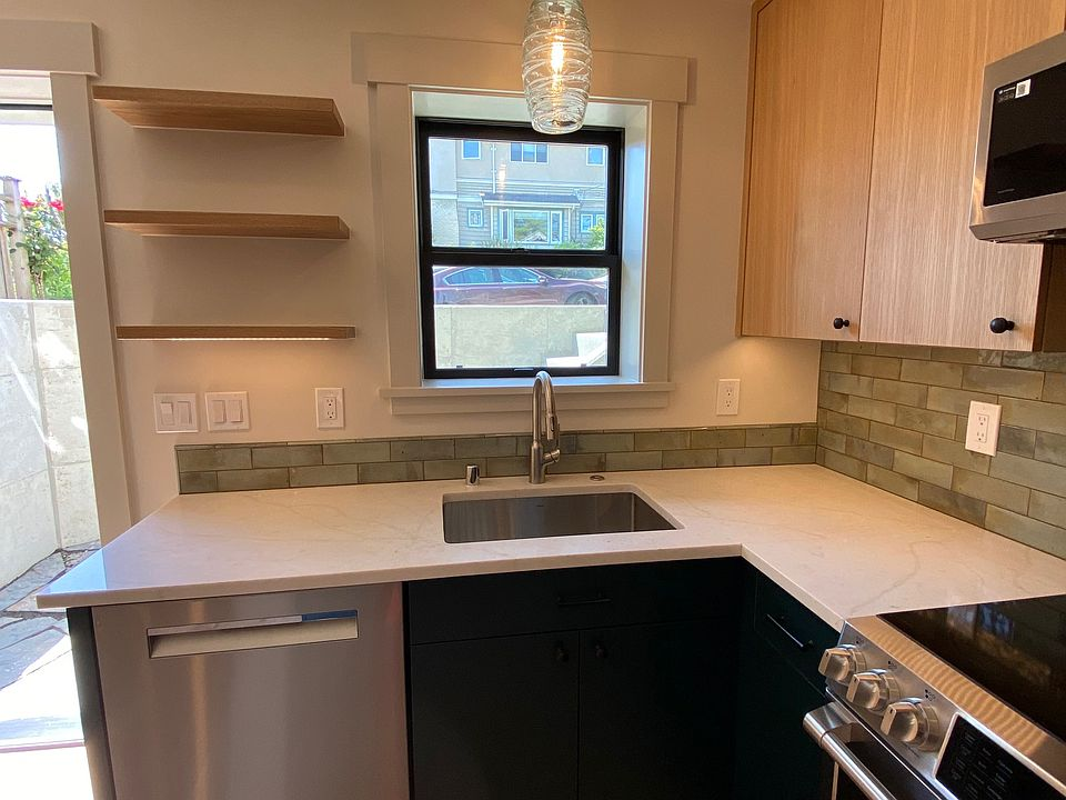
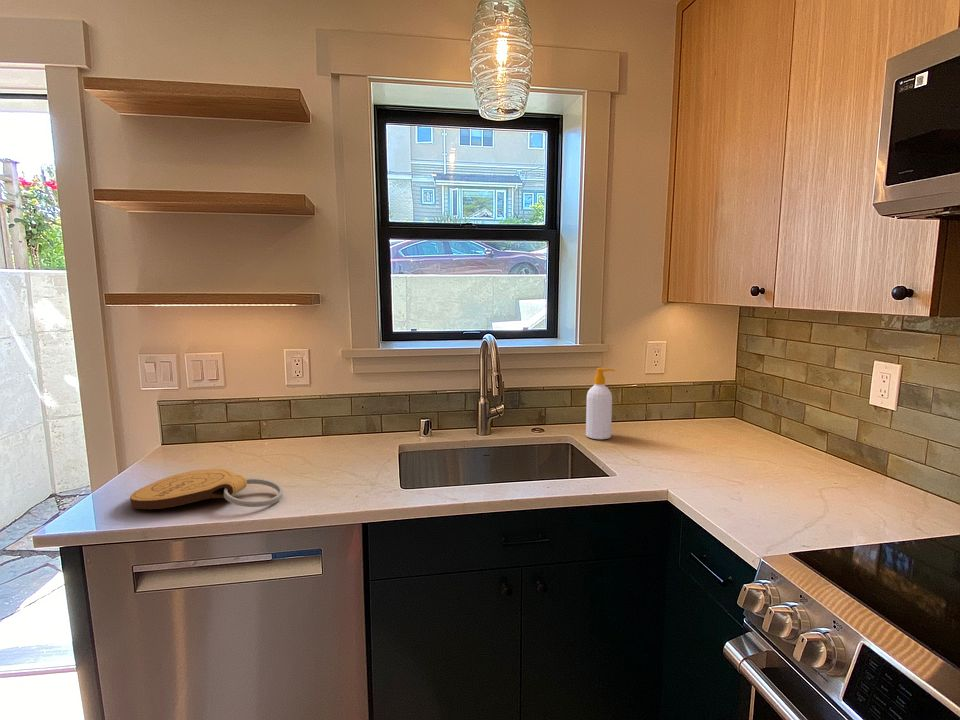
+ key chain [129,468,284,510]
+ soap bottle [585,367,616,440]
